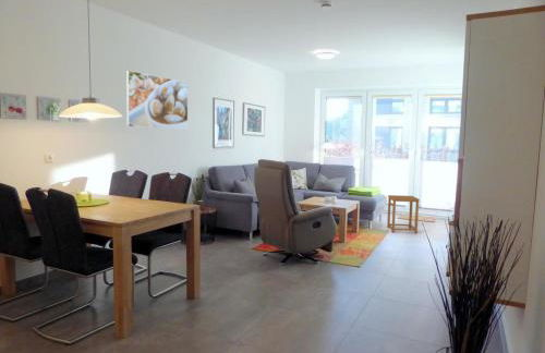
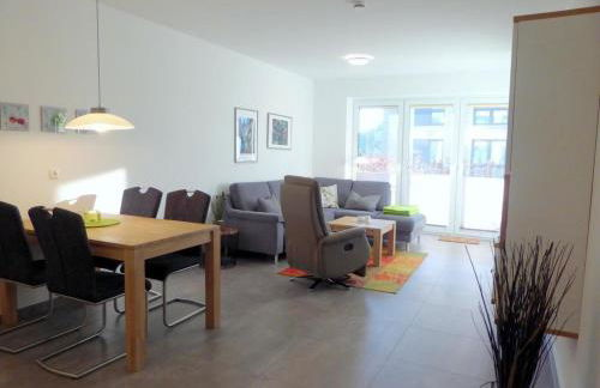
- side table [386,194,421,234]
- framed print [125,70,189,131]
